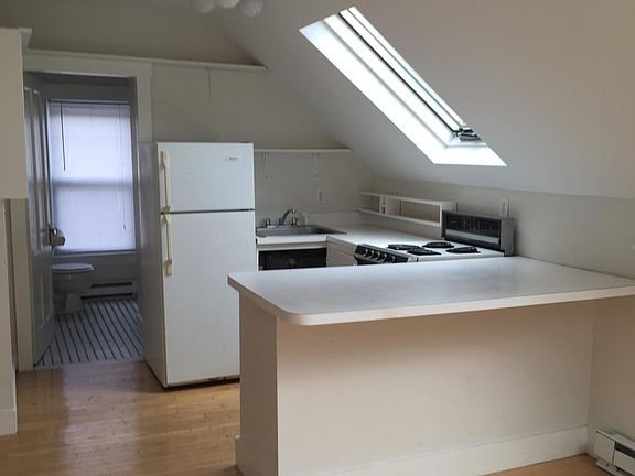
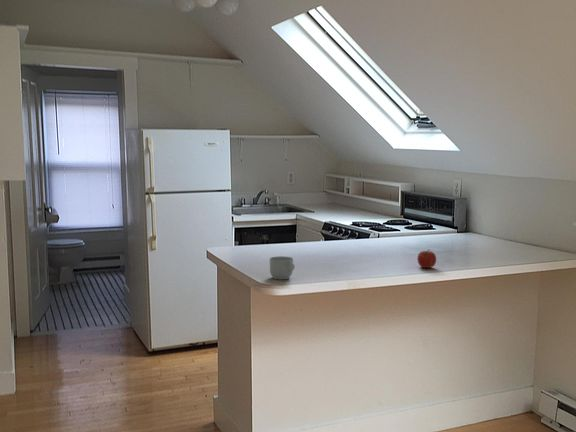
+ fruit [416,249,437,269]
+ mug [269,255,296,280]
